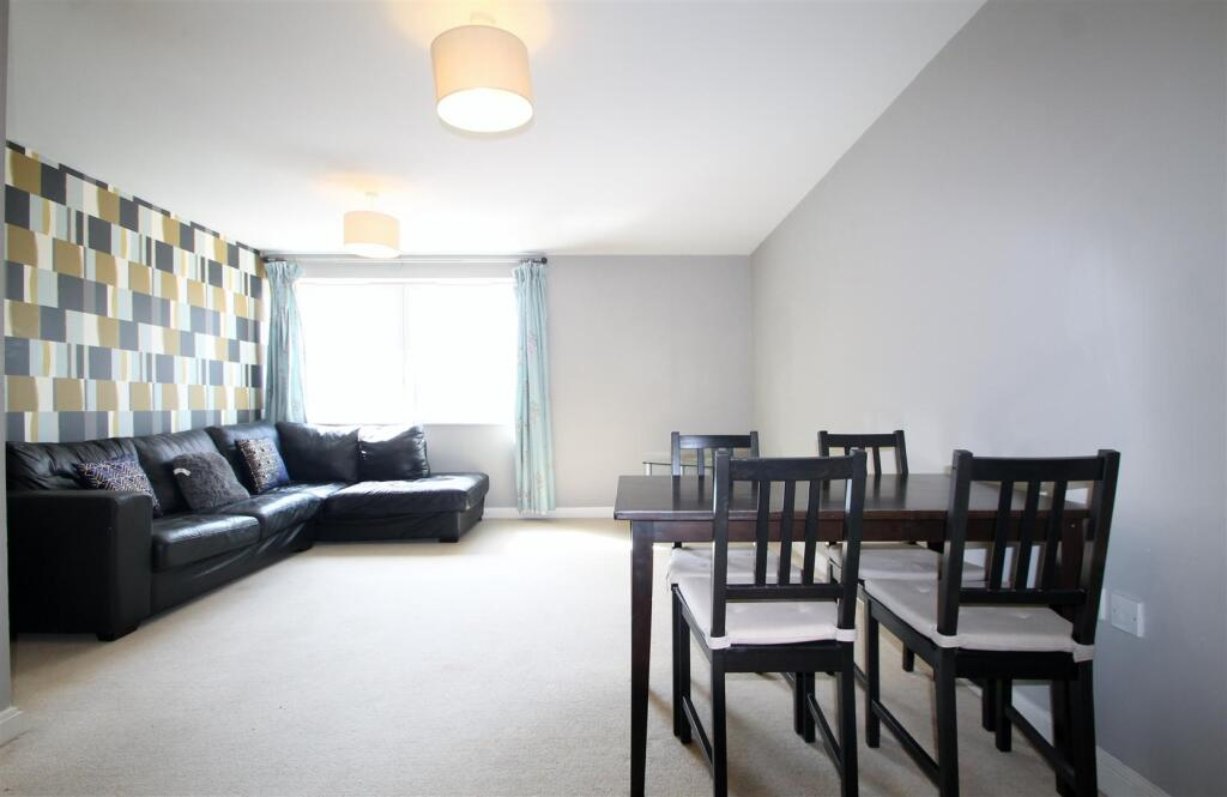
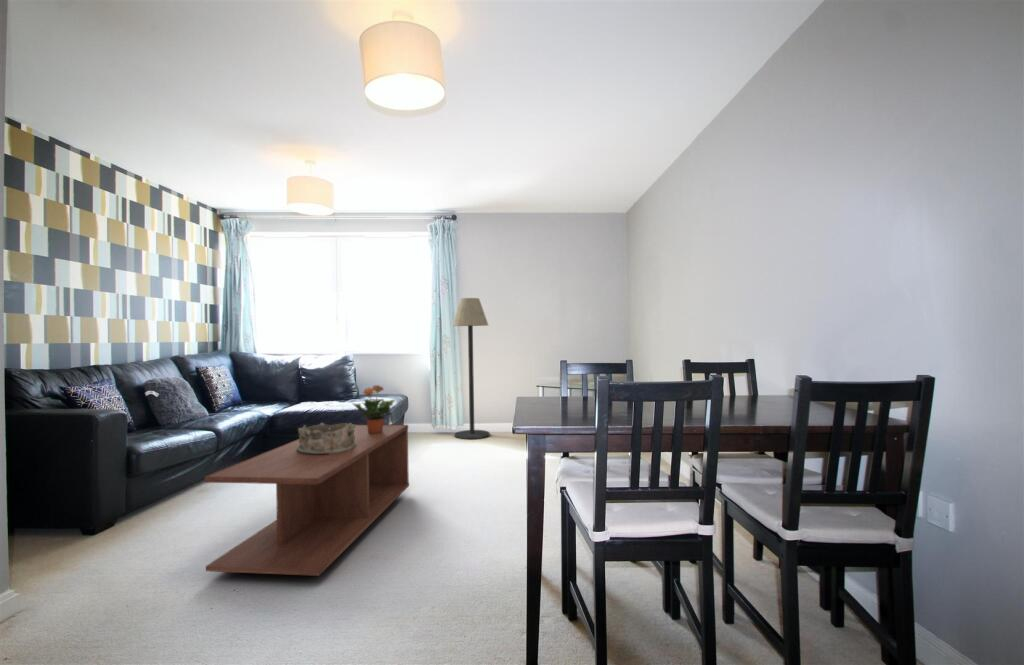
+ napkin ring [297,422,356,454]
+ floor lamp [451,297,491,440]
+ coffee table [204,424,410,577]
+ potted plant [351,384,396,434]
